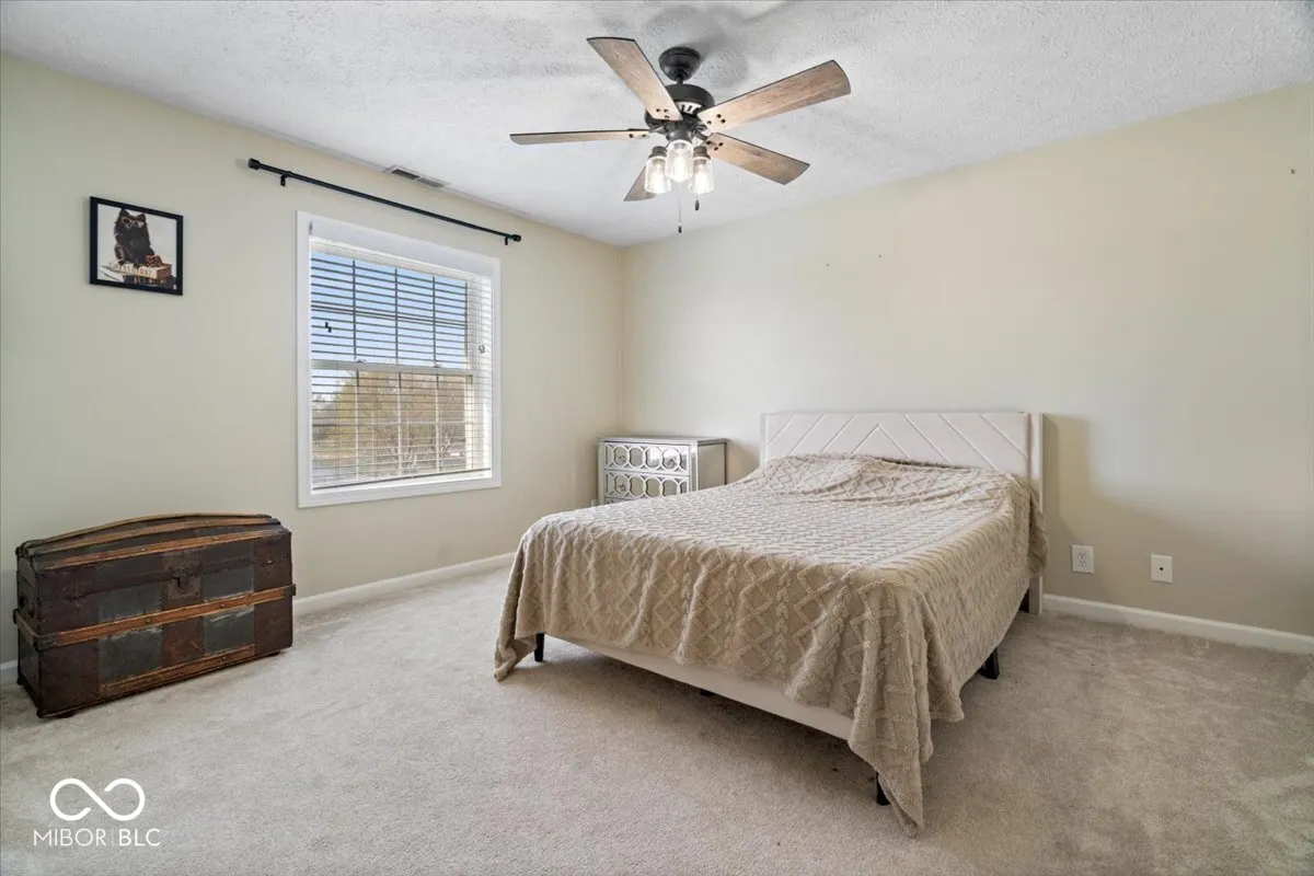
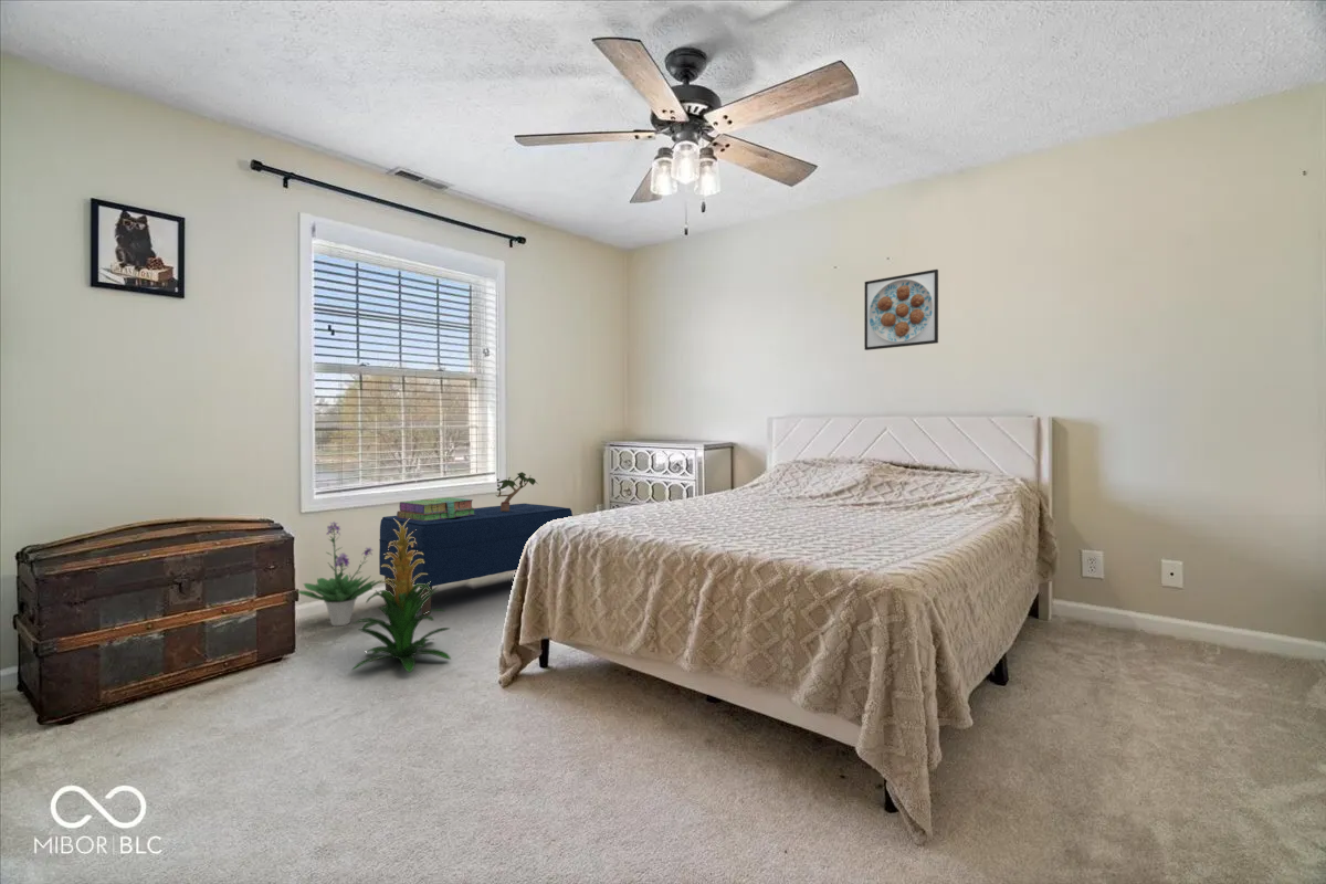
+ bench [378,503,573,617]
+ potted plant [495,471,539,512]
+ potted plant [297,520,383,627]
+ indoor plant [351,518,452,673]
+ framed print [863,269,939,351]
+ stack of books [396,496,476,522]
